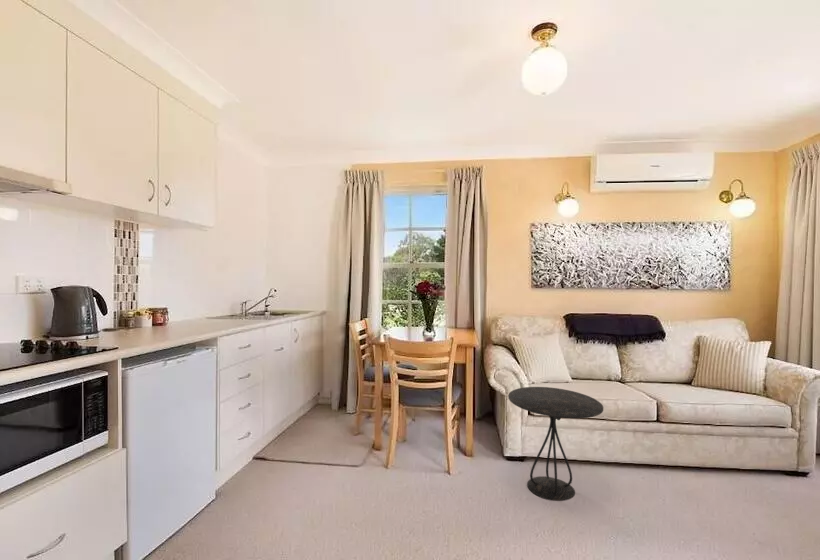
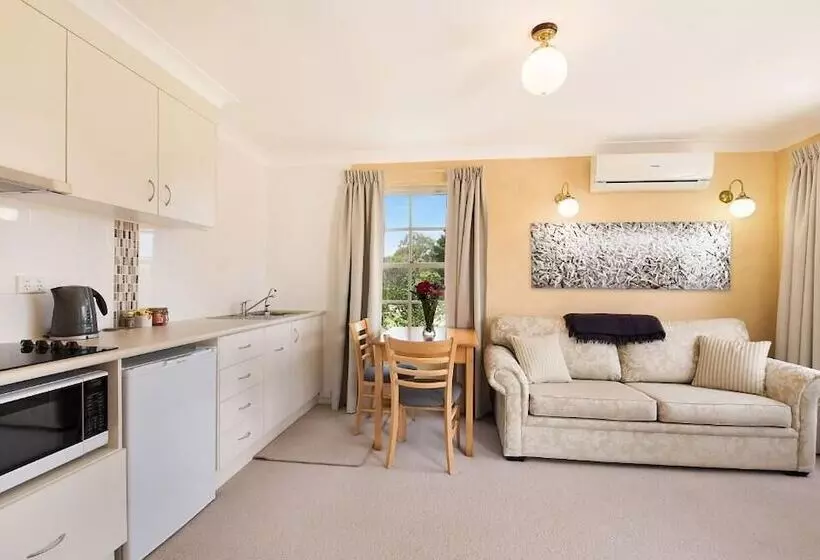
- side table [507,386,604,502]
